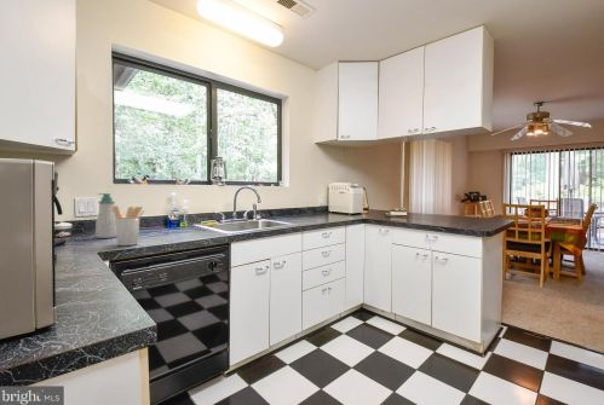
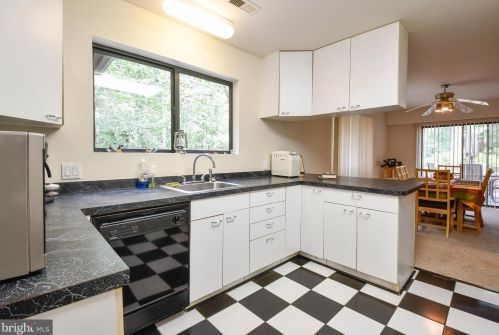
- utensil holder [113,204,145,247]
- soap bottle [94,192,116,239]
